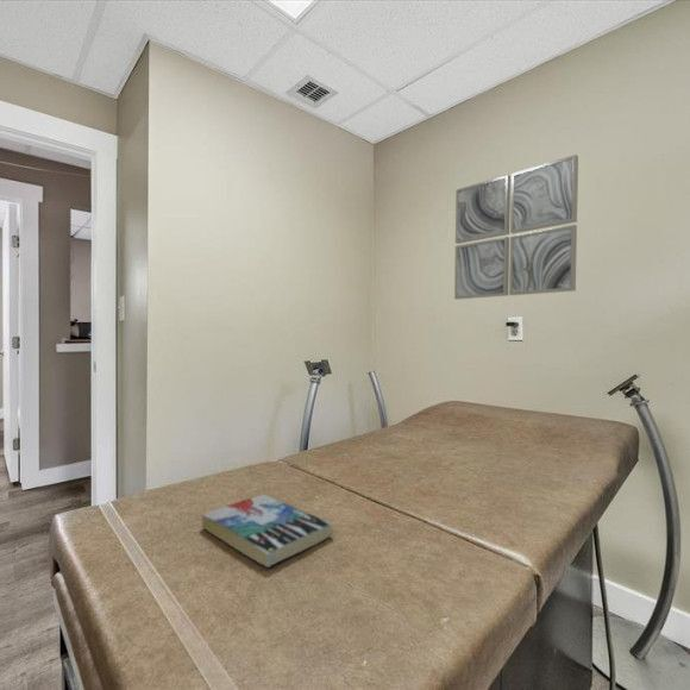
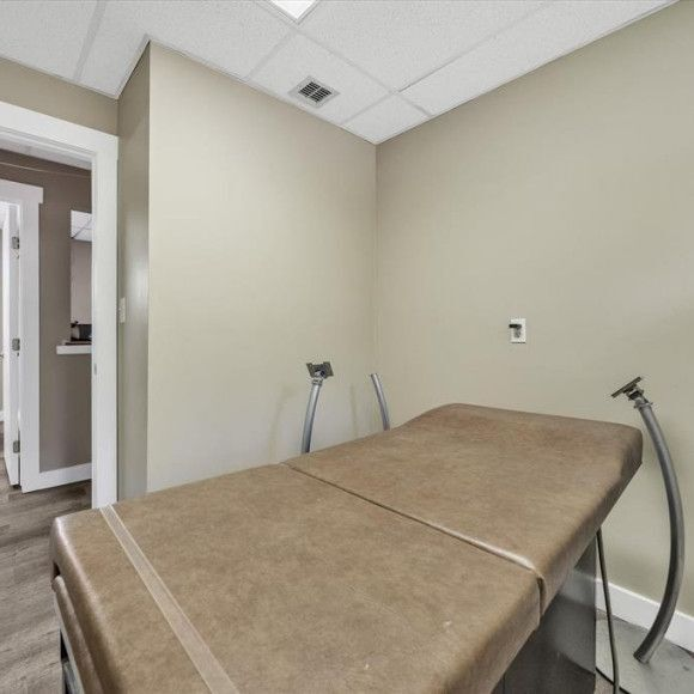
- wall art [453,153,579,301]
- book [201,494,333,569]
